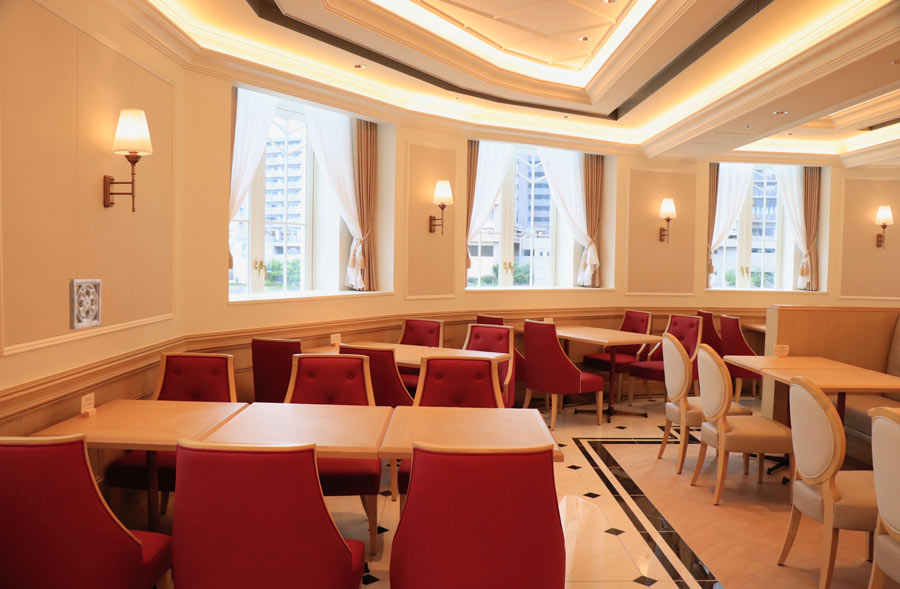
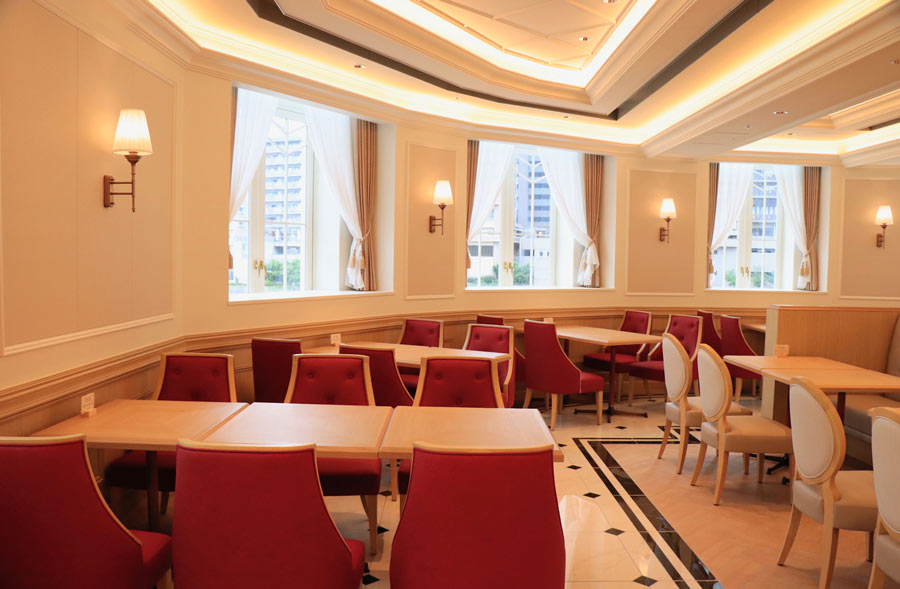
- wall ornament [68,277,103,331]
